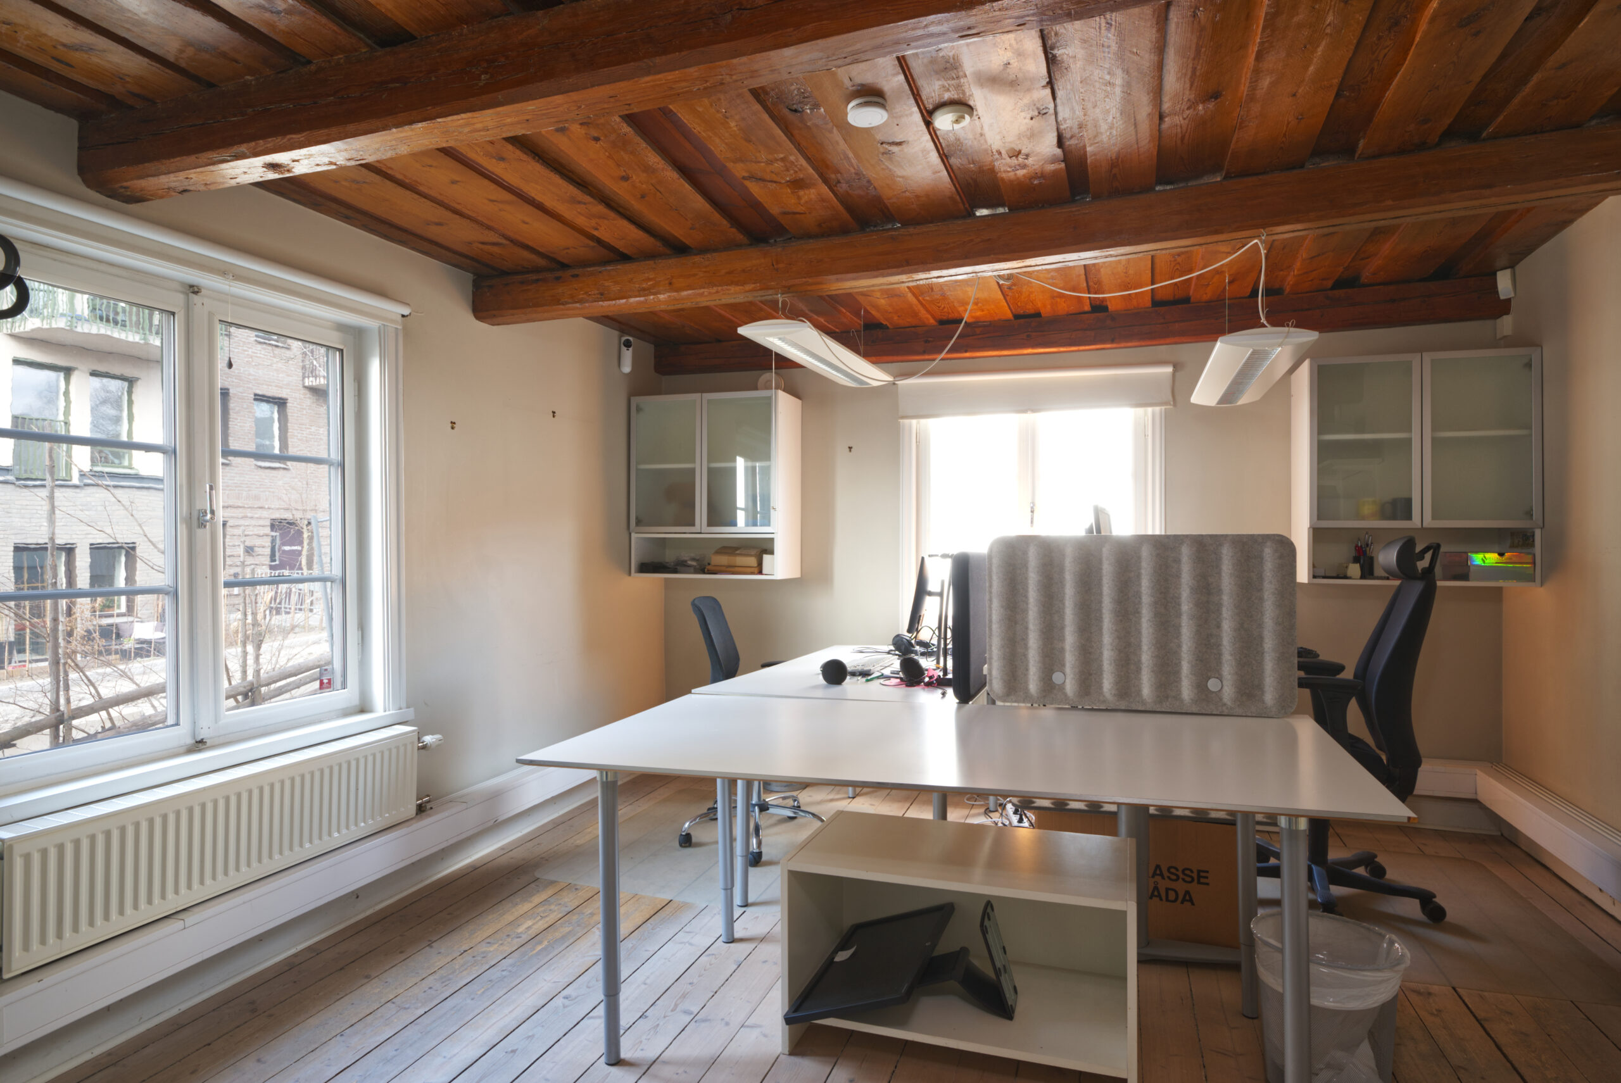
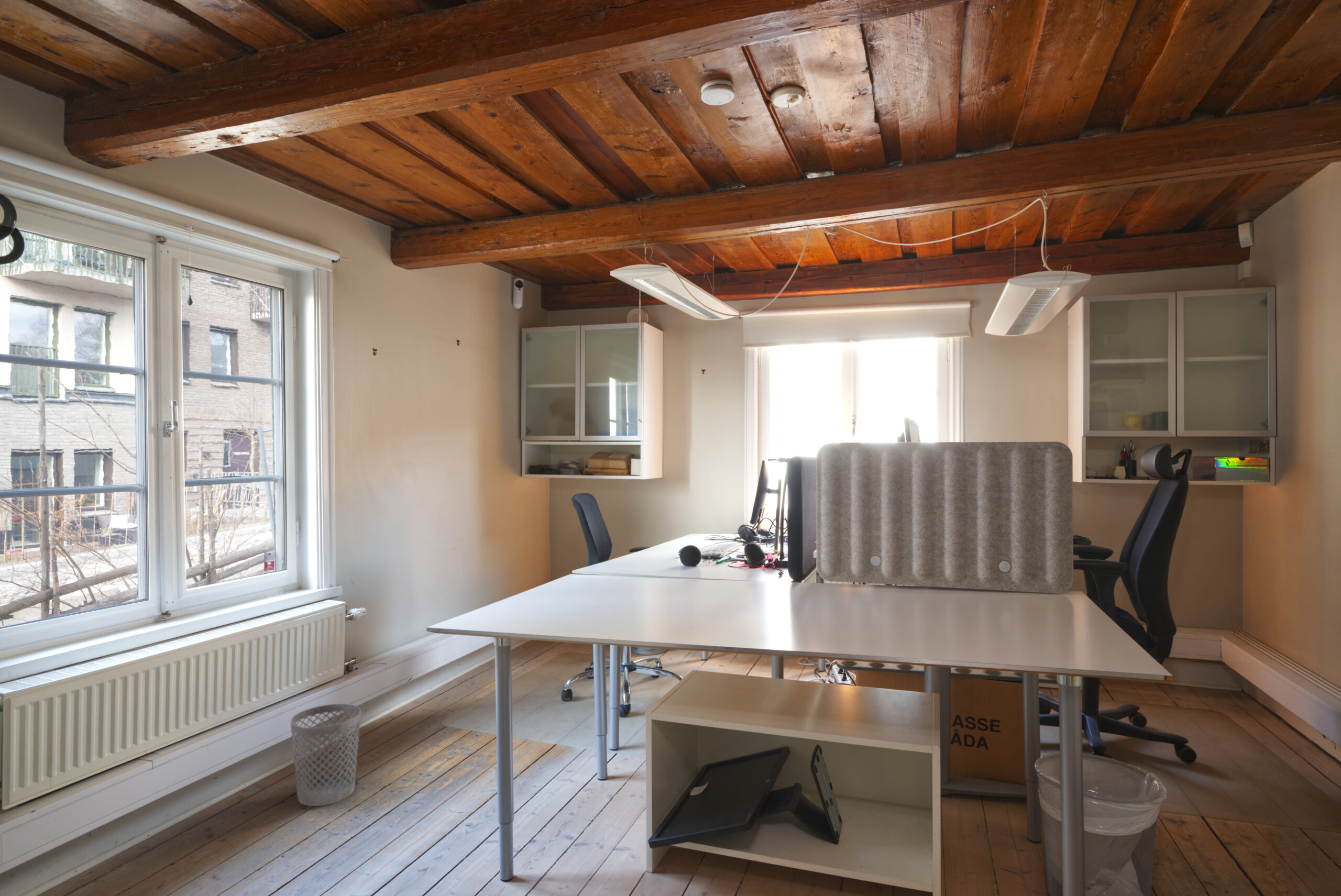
+ wastebasket [290,703,361,807]
